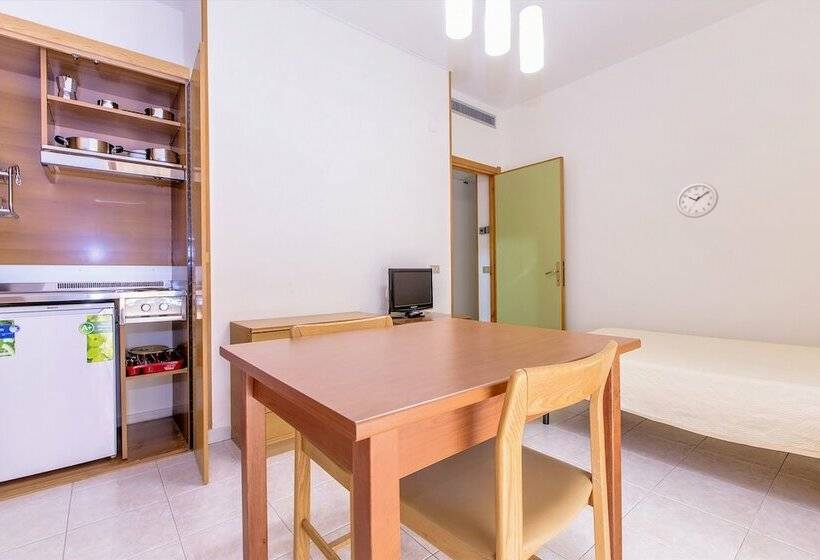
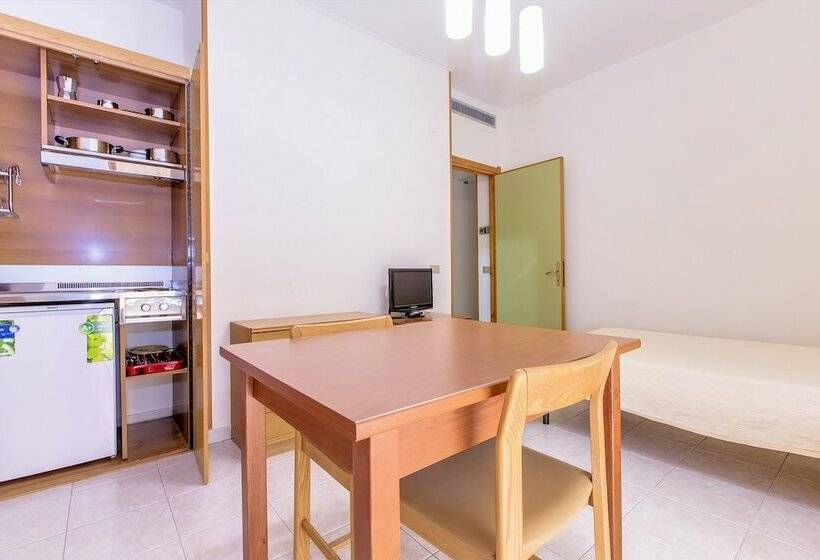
- wall clock [675,181,719,219]
